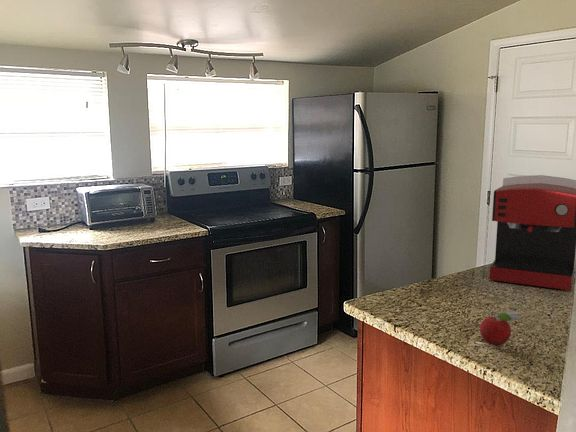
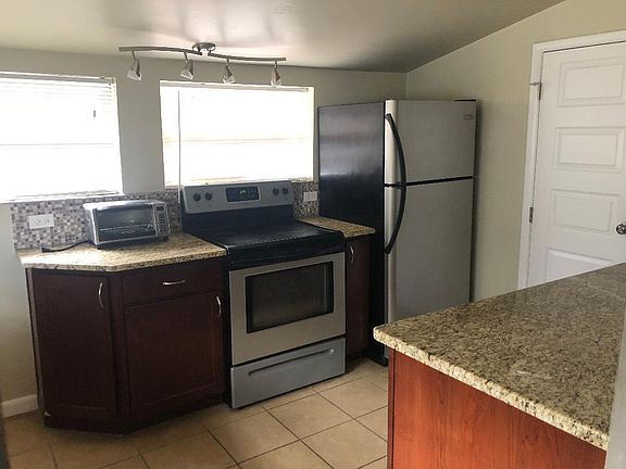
- coffee maker [488,174,576,291]
- fruit [479,310,521,346]
